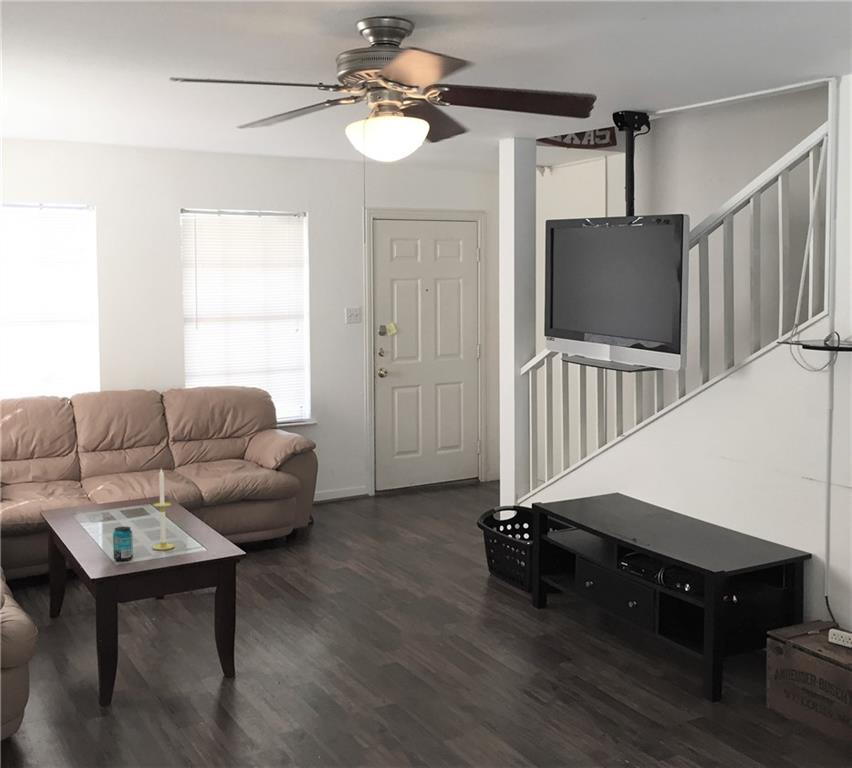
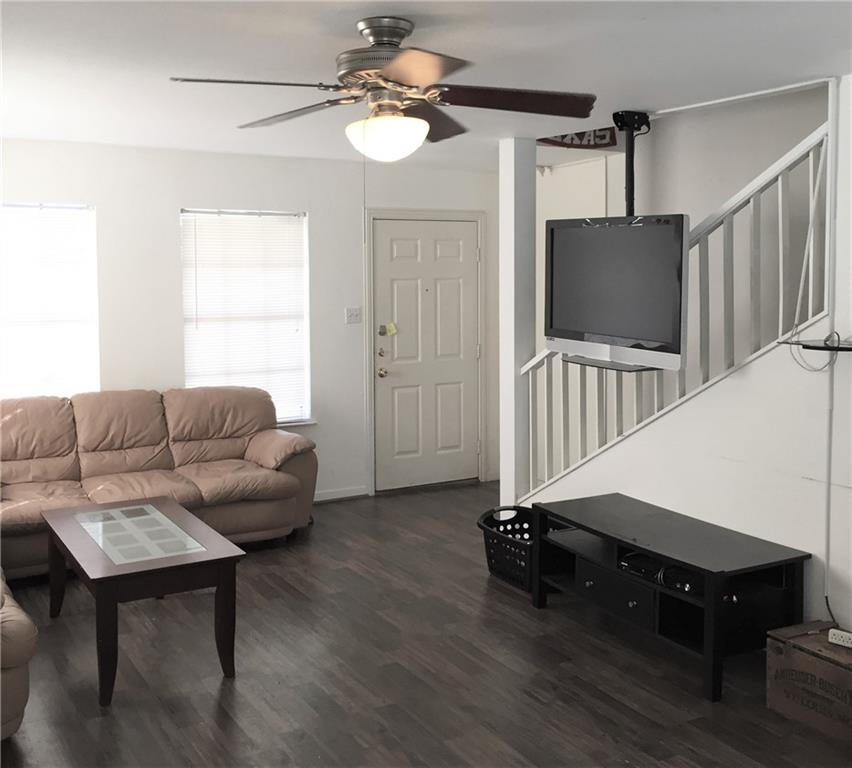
- candle [151,468,175,551]
- beverage can [112,526,134,562]
